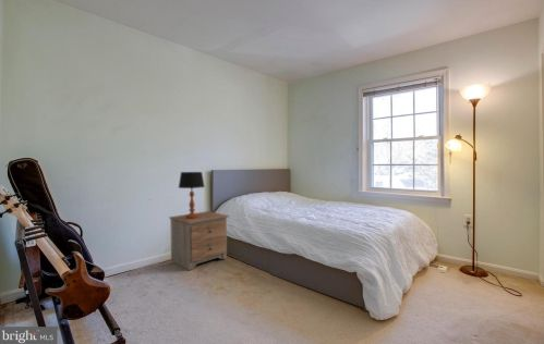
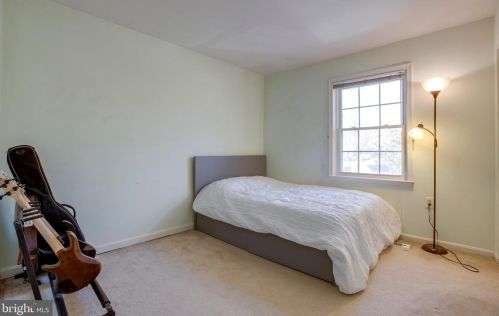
- nightstand [168,210,230,271]
- table lamp [178,171,206,219]
